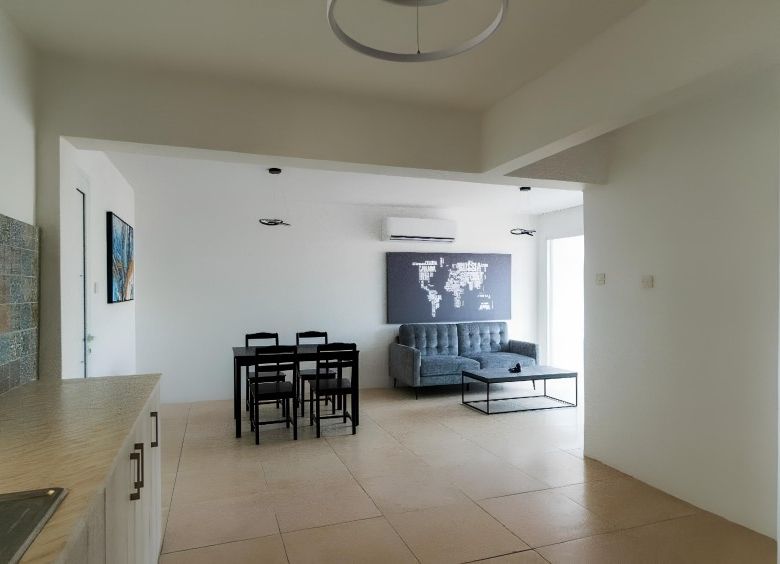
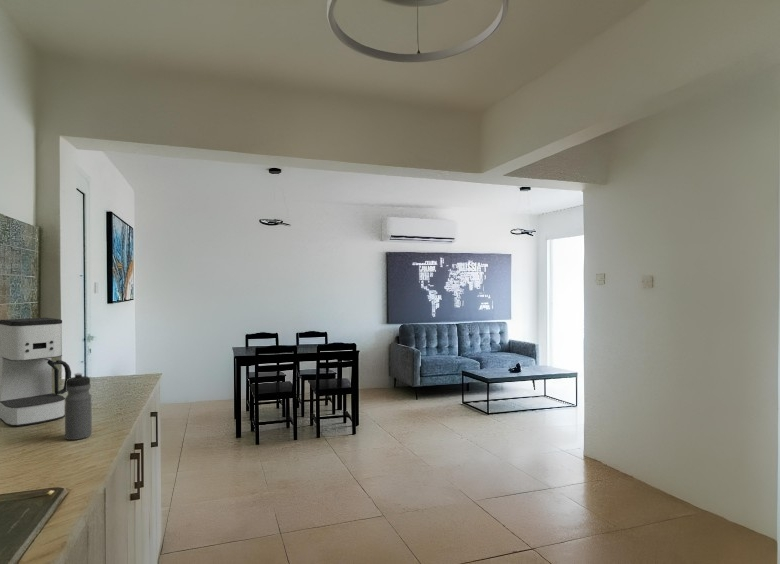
+ coffee maker [0,317,72,427]
+ water bottle [64,372,93,441]
